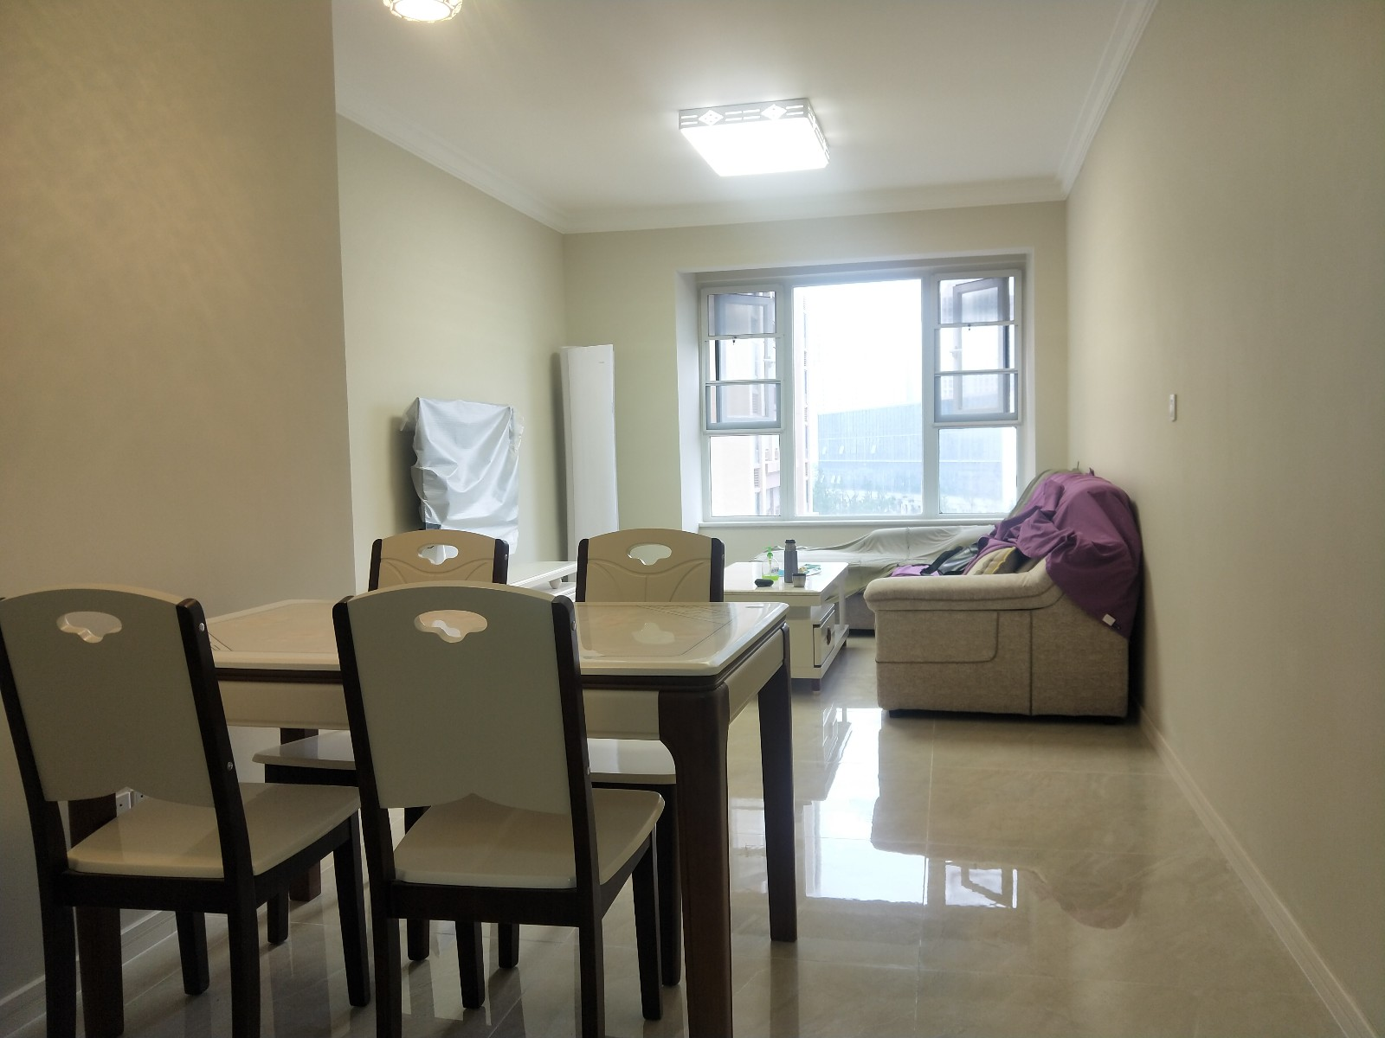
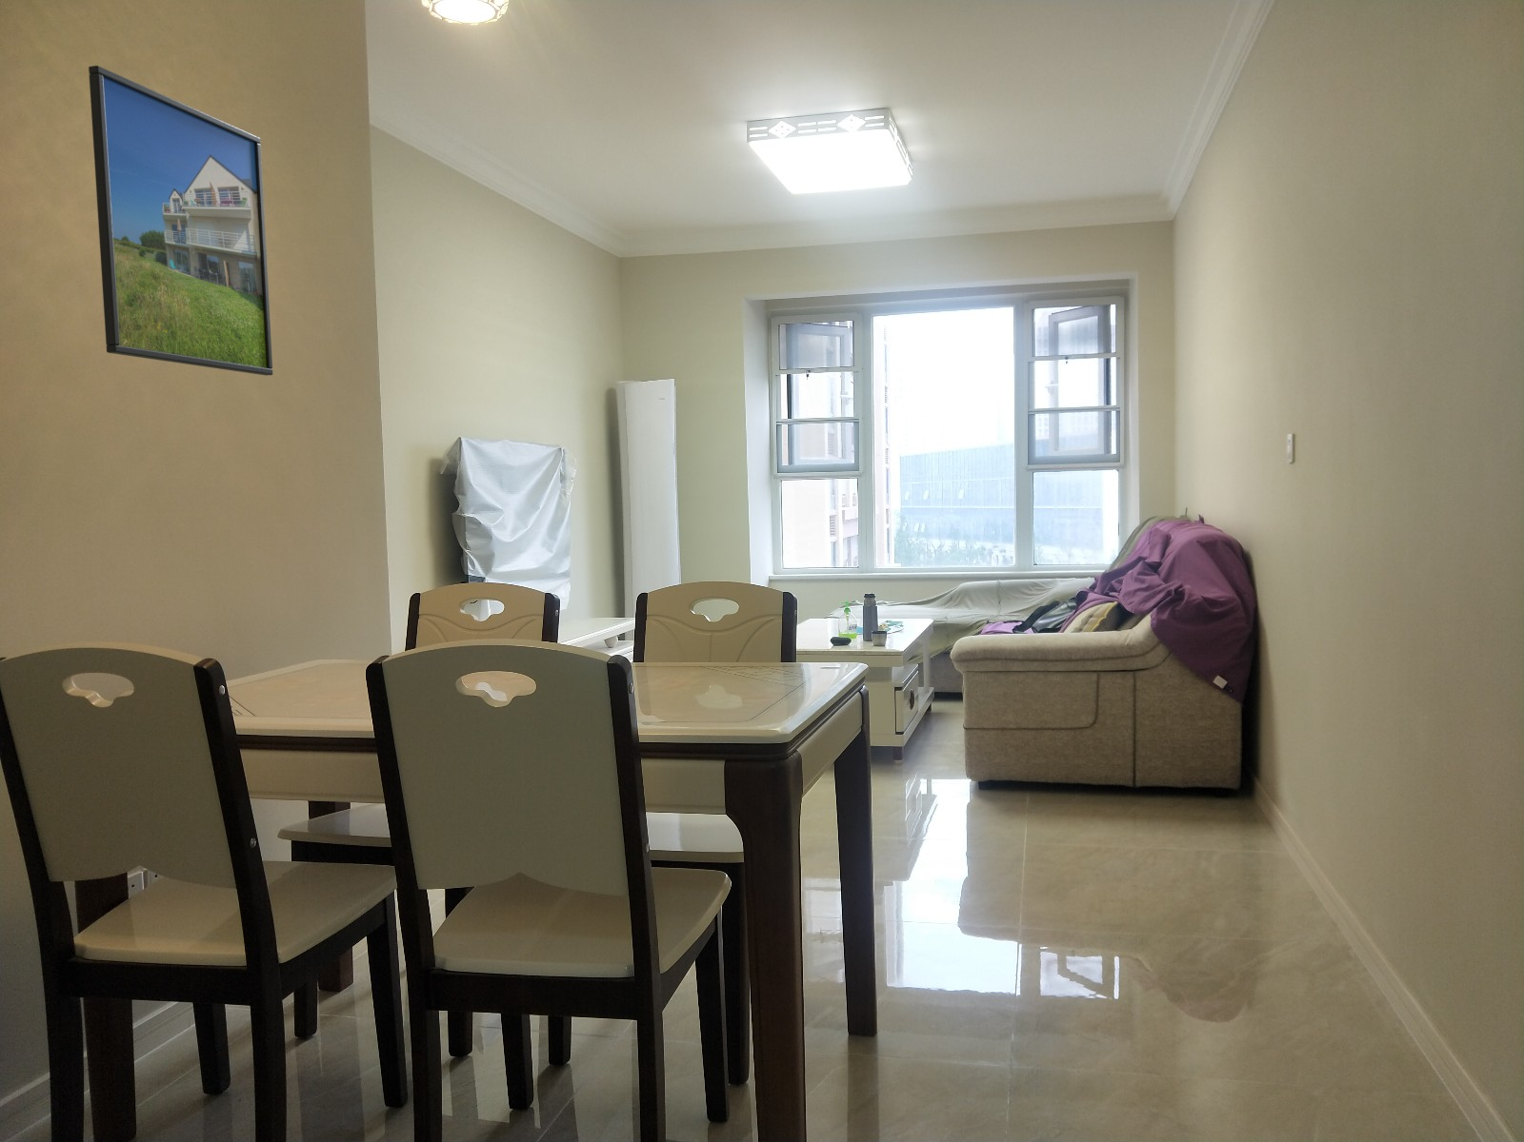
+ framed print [88,65,274,375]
